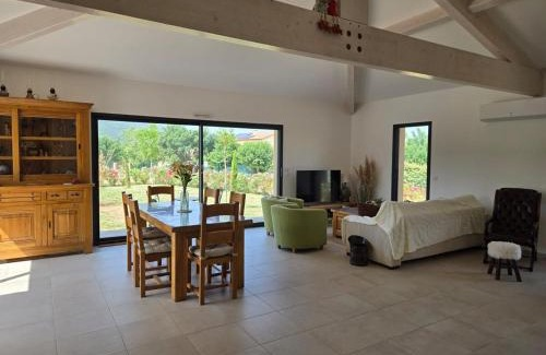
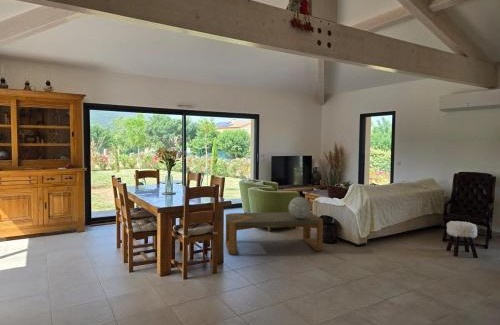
+ coffee table [225,211,324,256]
+ decorative sphere [288,196,312,219]
